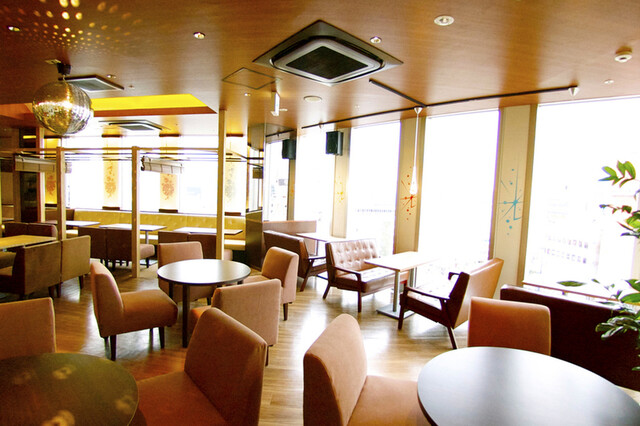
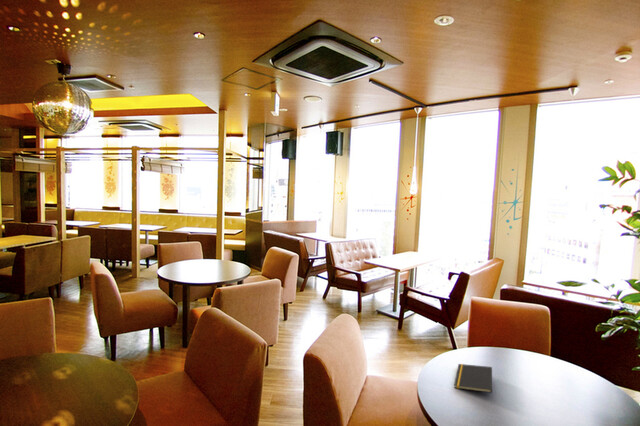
+ notepad [453,363,493,394]
